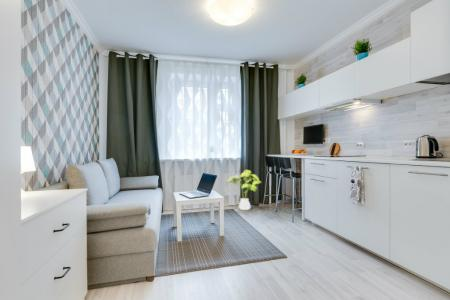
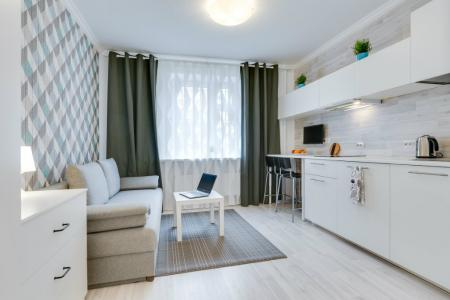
- house plant [225,169,263,211]
